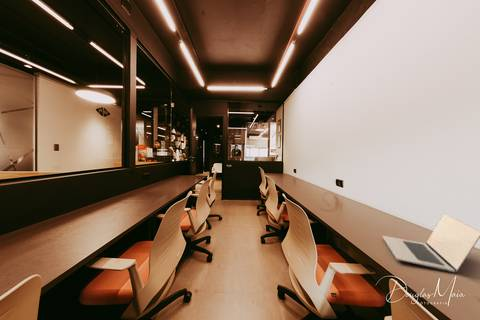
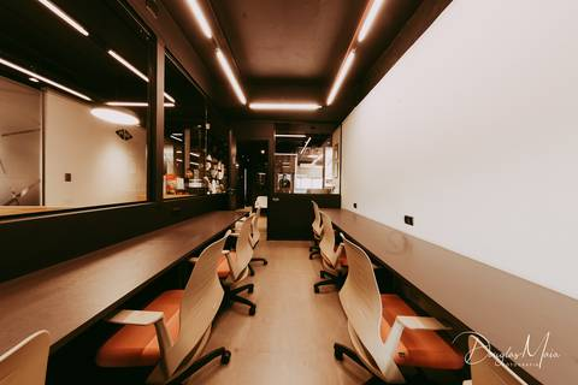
- laptop [381,213,480,273]
